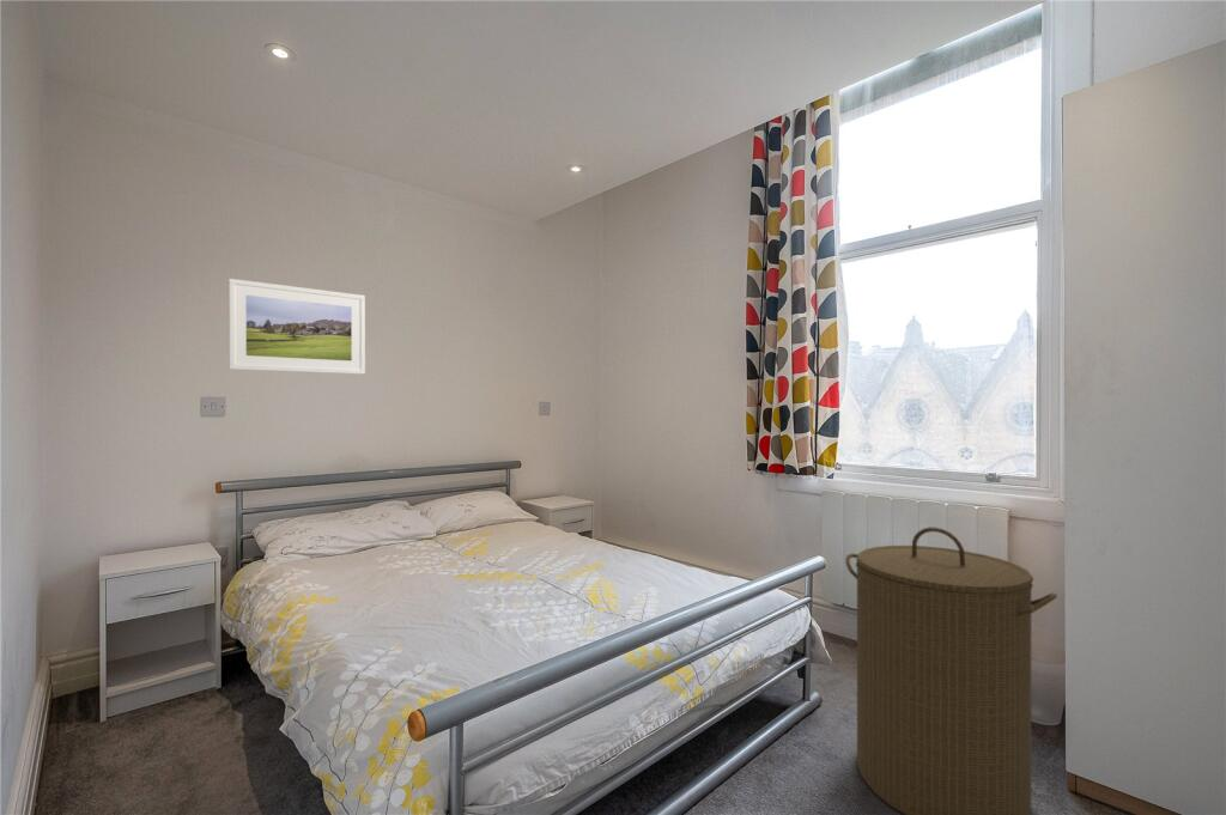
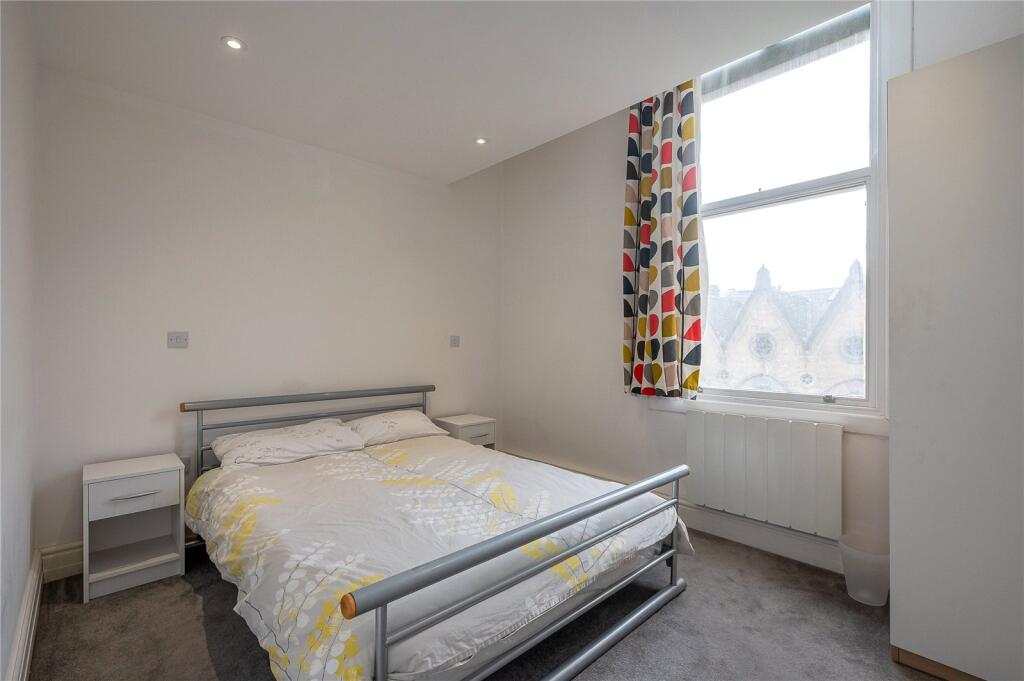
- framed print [227,278,366,376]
- laundry hamper [844,527,1058,815]
